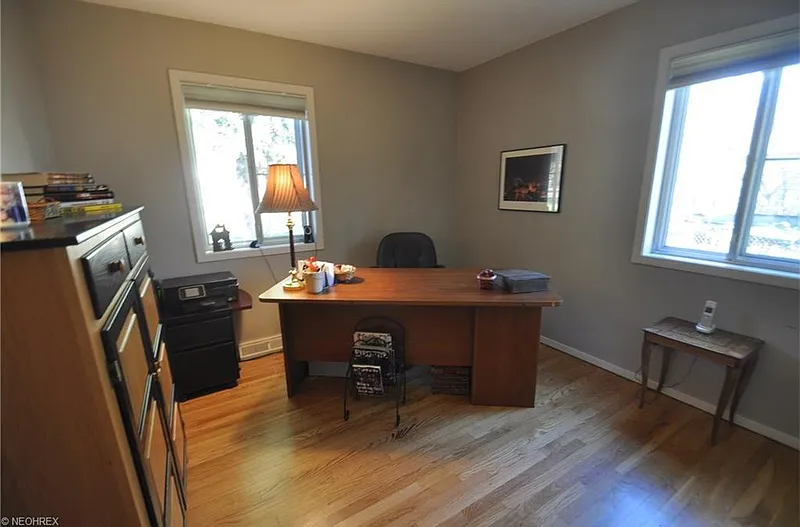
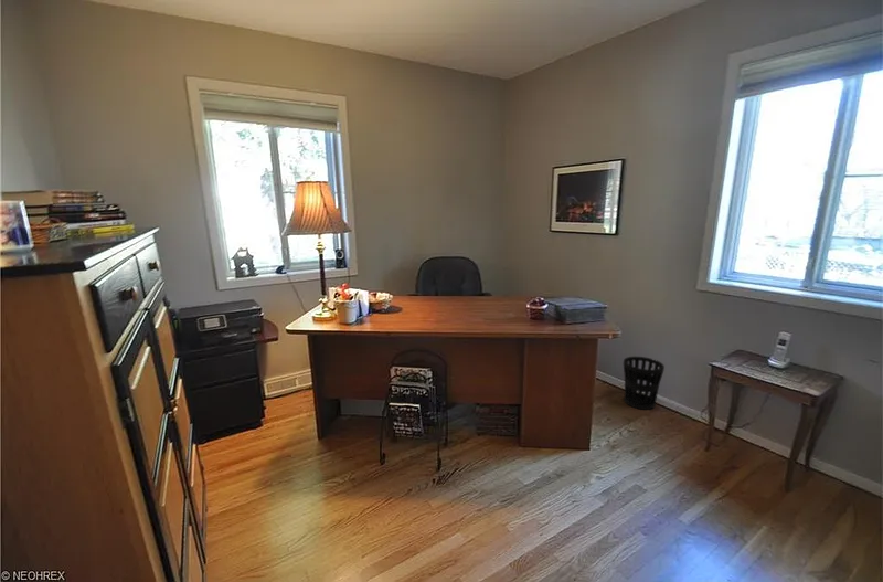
+ wastebasket [623,356,666,411]
